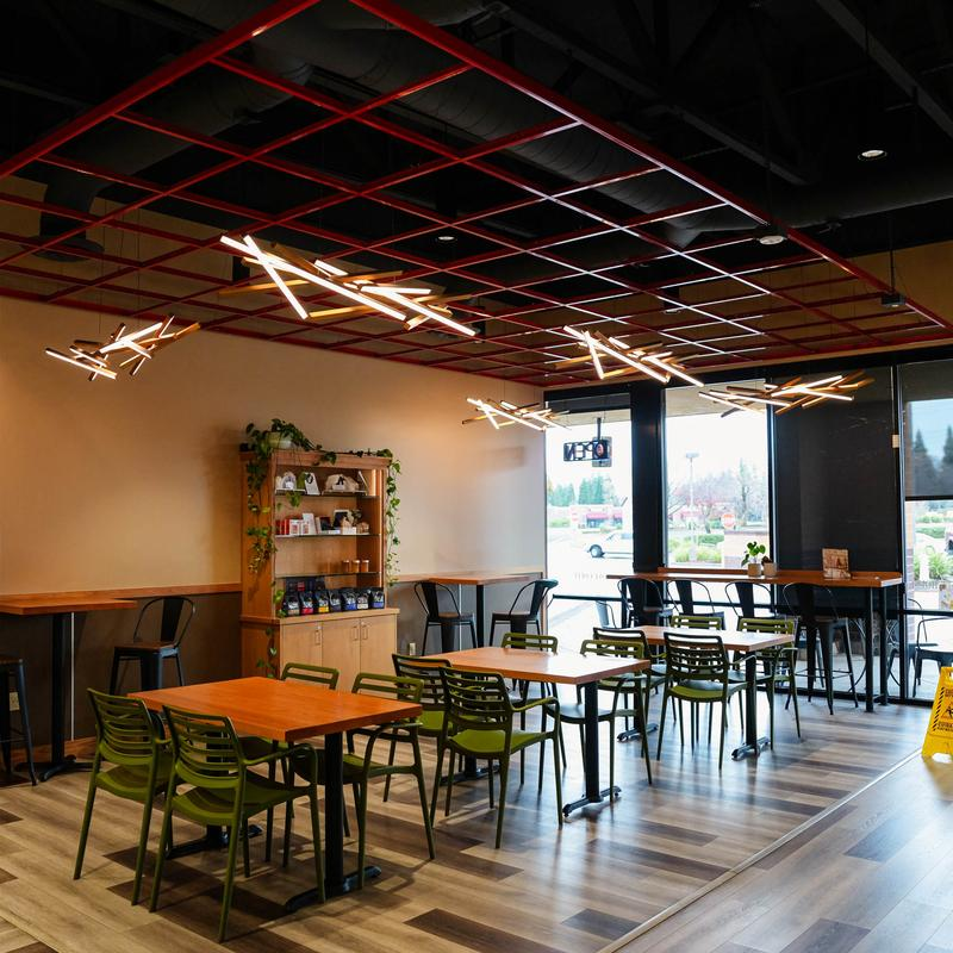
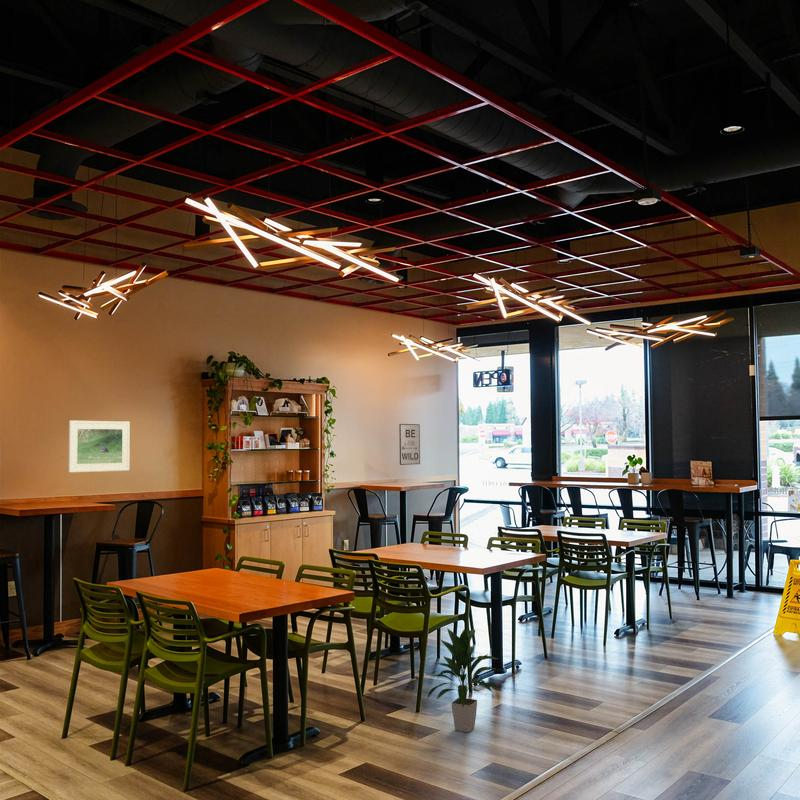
+ indoor plant [426,627,502,733]
+ wall art [398,423,421,466]
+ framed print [67,420,131,473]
